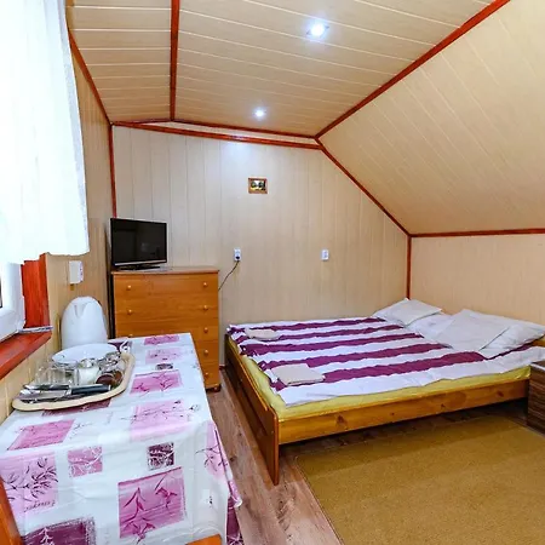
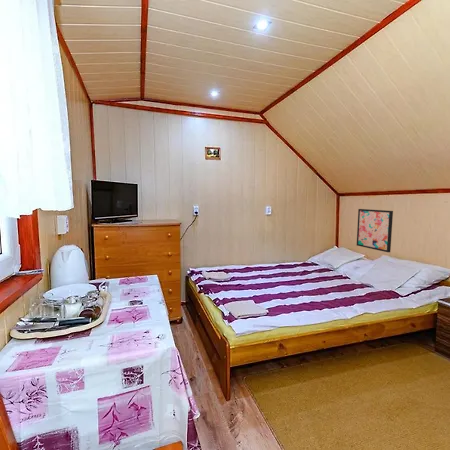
+ wall art [356,208,394,253]
